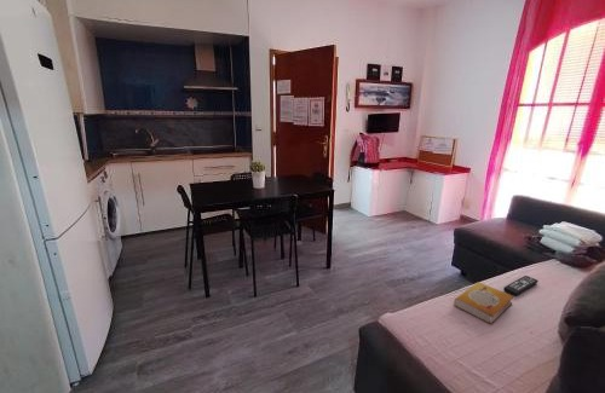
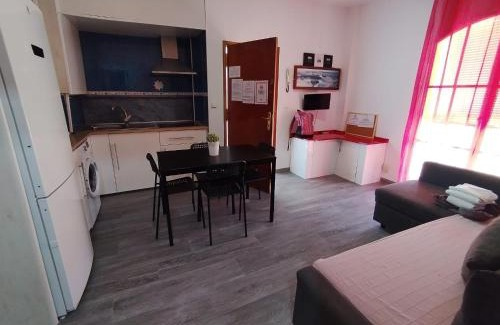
- remote control [502,274,540,296]
- book [453,281,515,325]
